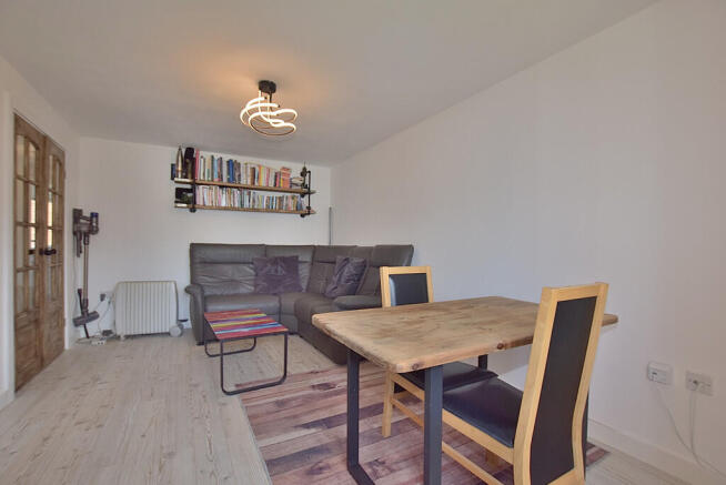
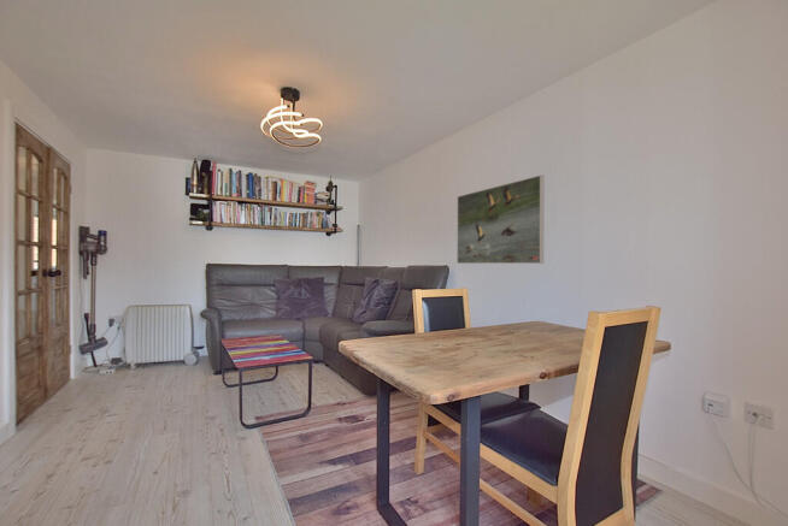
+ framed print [455,173,545,265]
